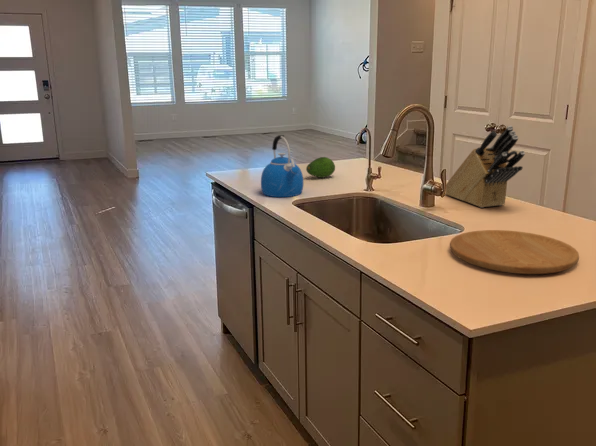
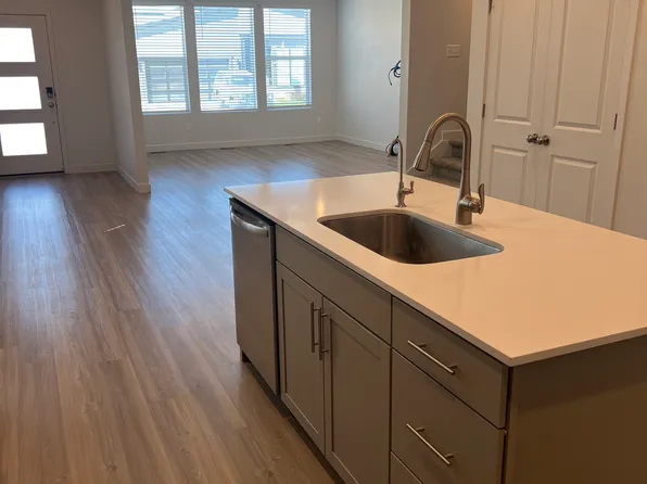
- kettle [260,134,304,198]
- fruit [305,156,336,179]
- knife block [445,125,526,209]
- cutting board [449,229,580,275]
